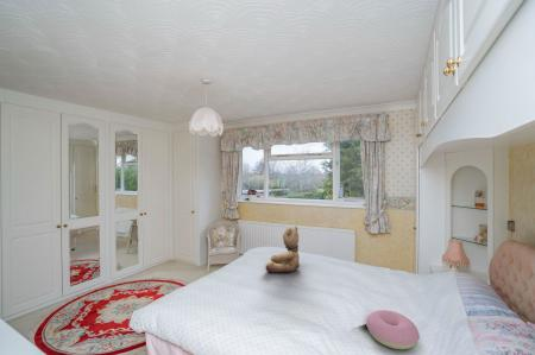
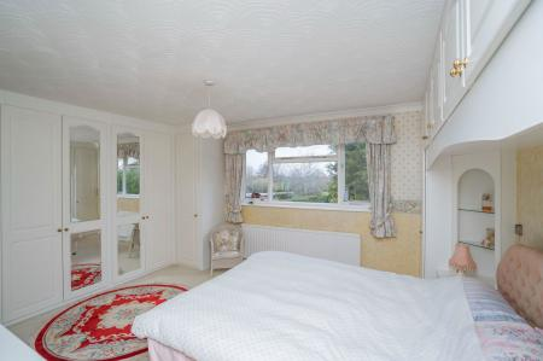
- cushion [365,309,421,350]
- teddy bear [264,224,301,274]
